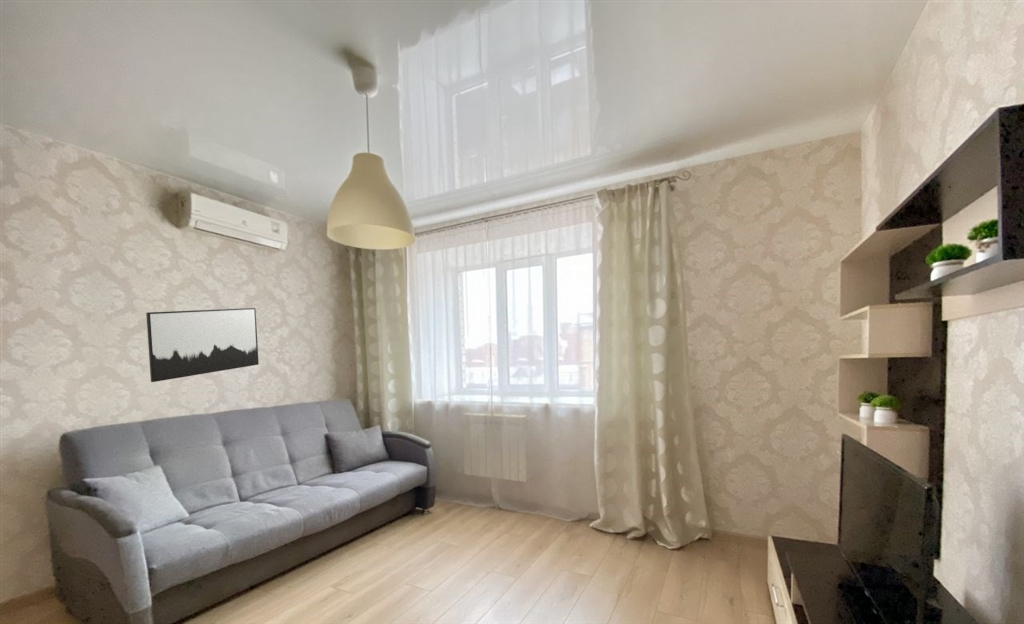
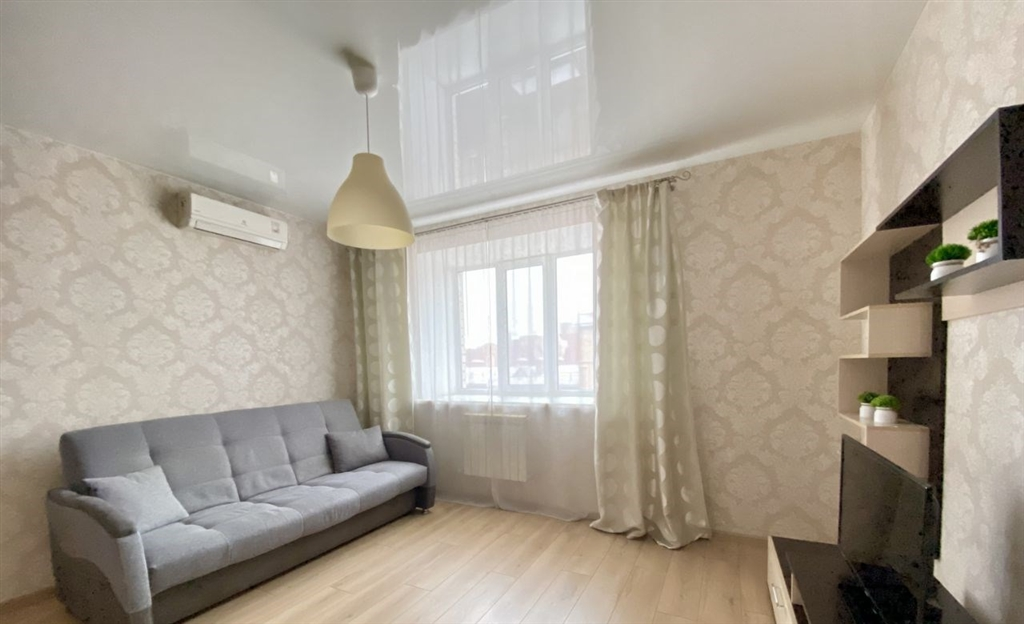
- wall art [145,307,259,383]
